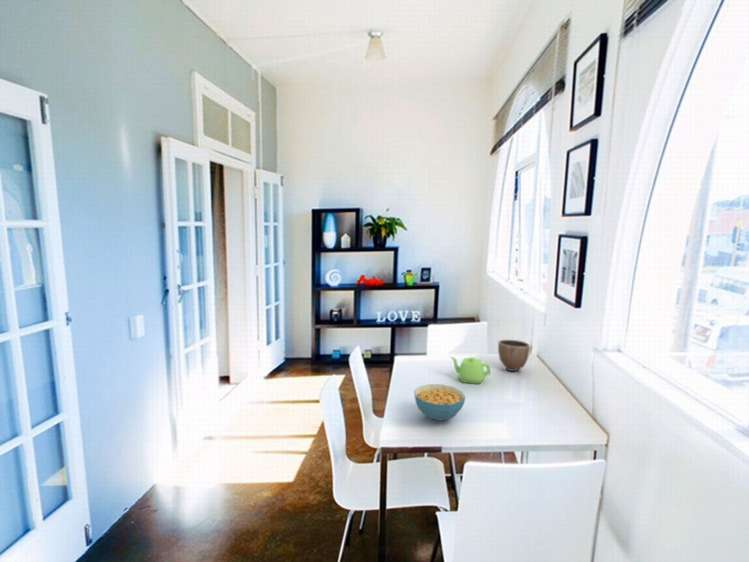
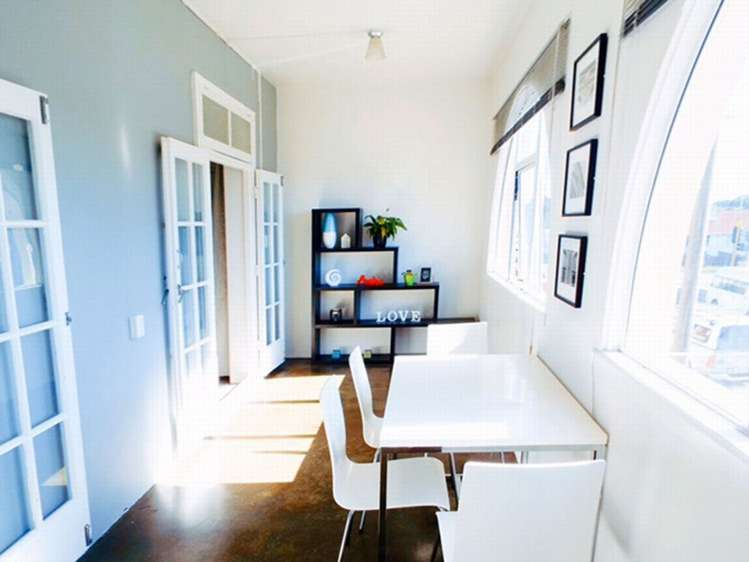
- cereal bowl [413,383,466,422]
- decorative bowl [497,339,531,372]
- teapot [450,356,492,385]
